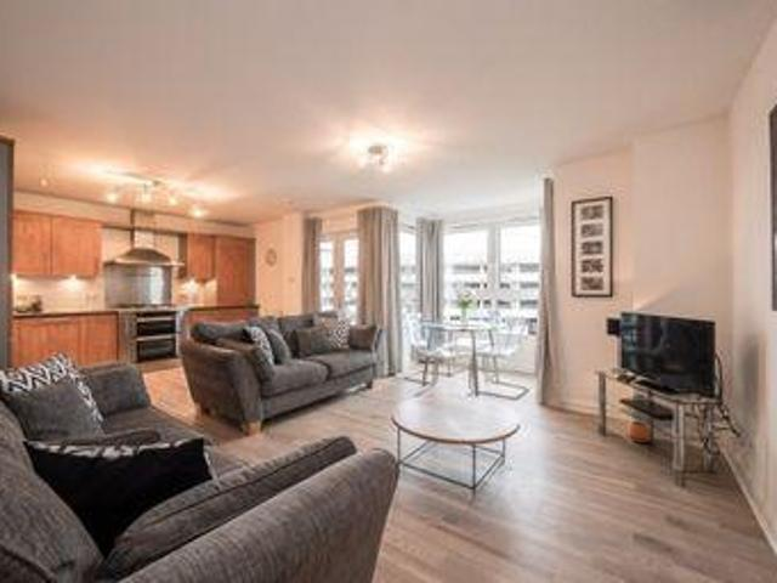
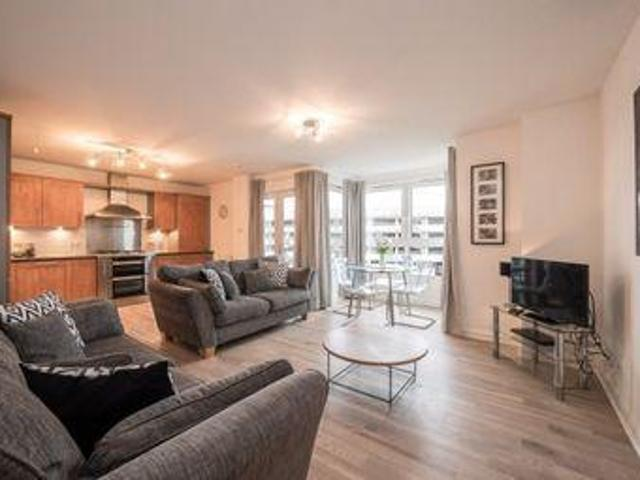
- potted plant [625,394,651,443]
